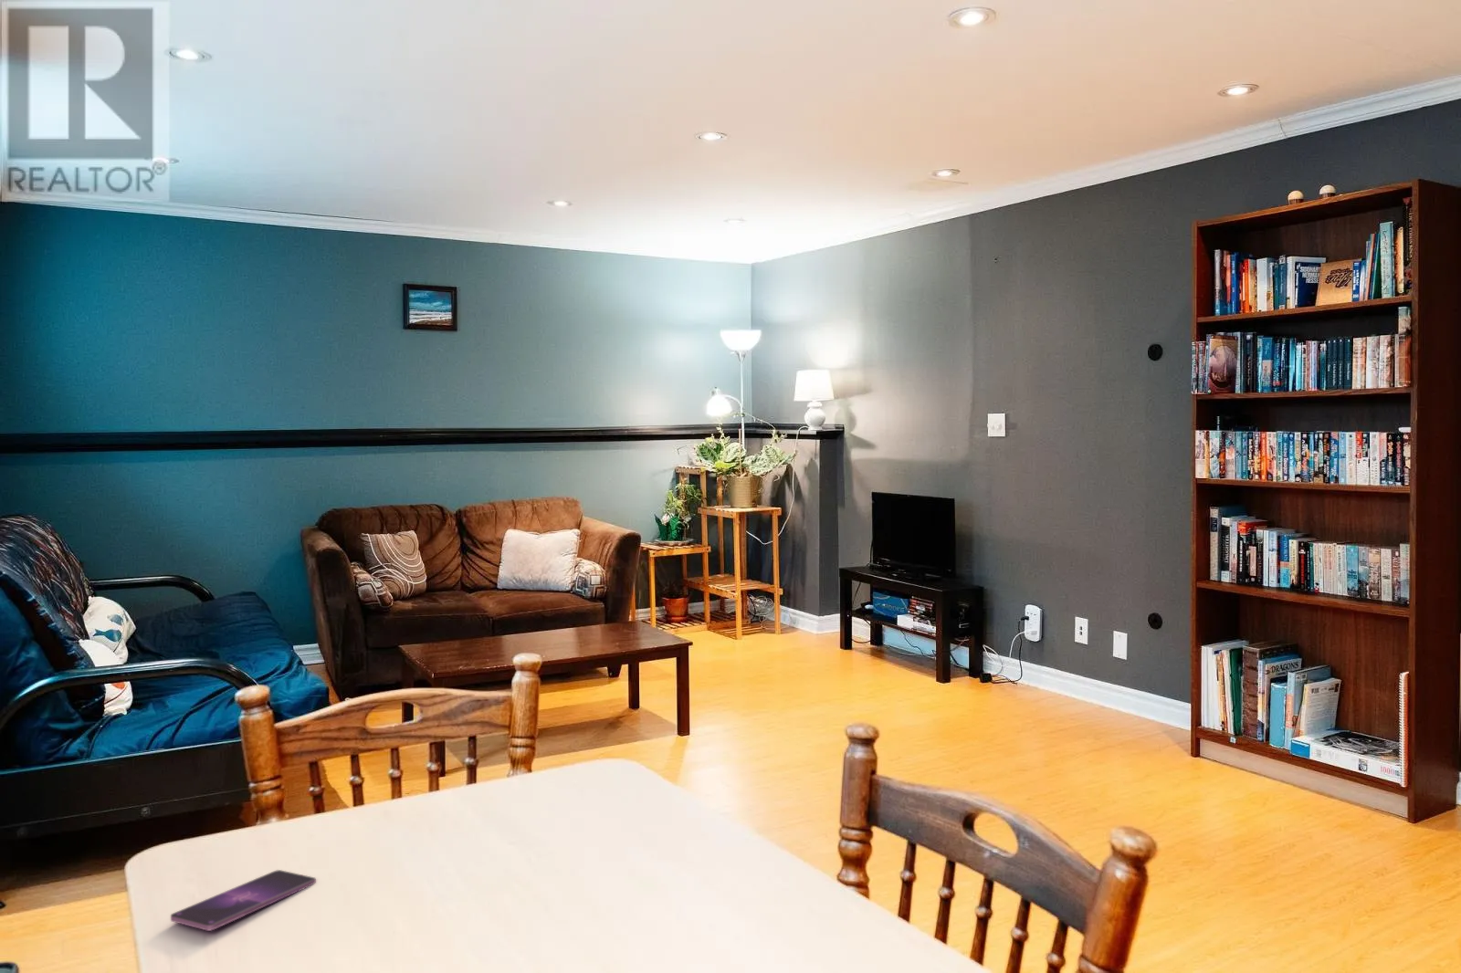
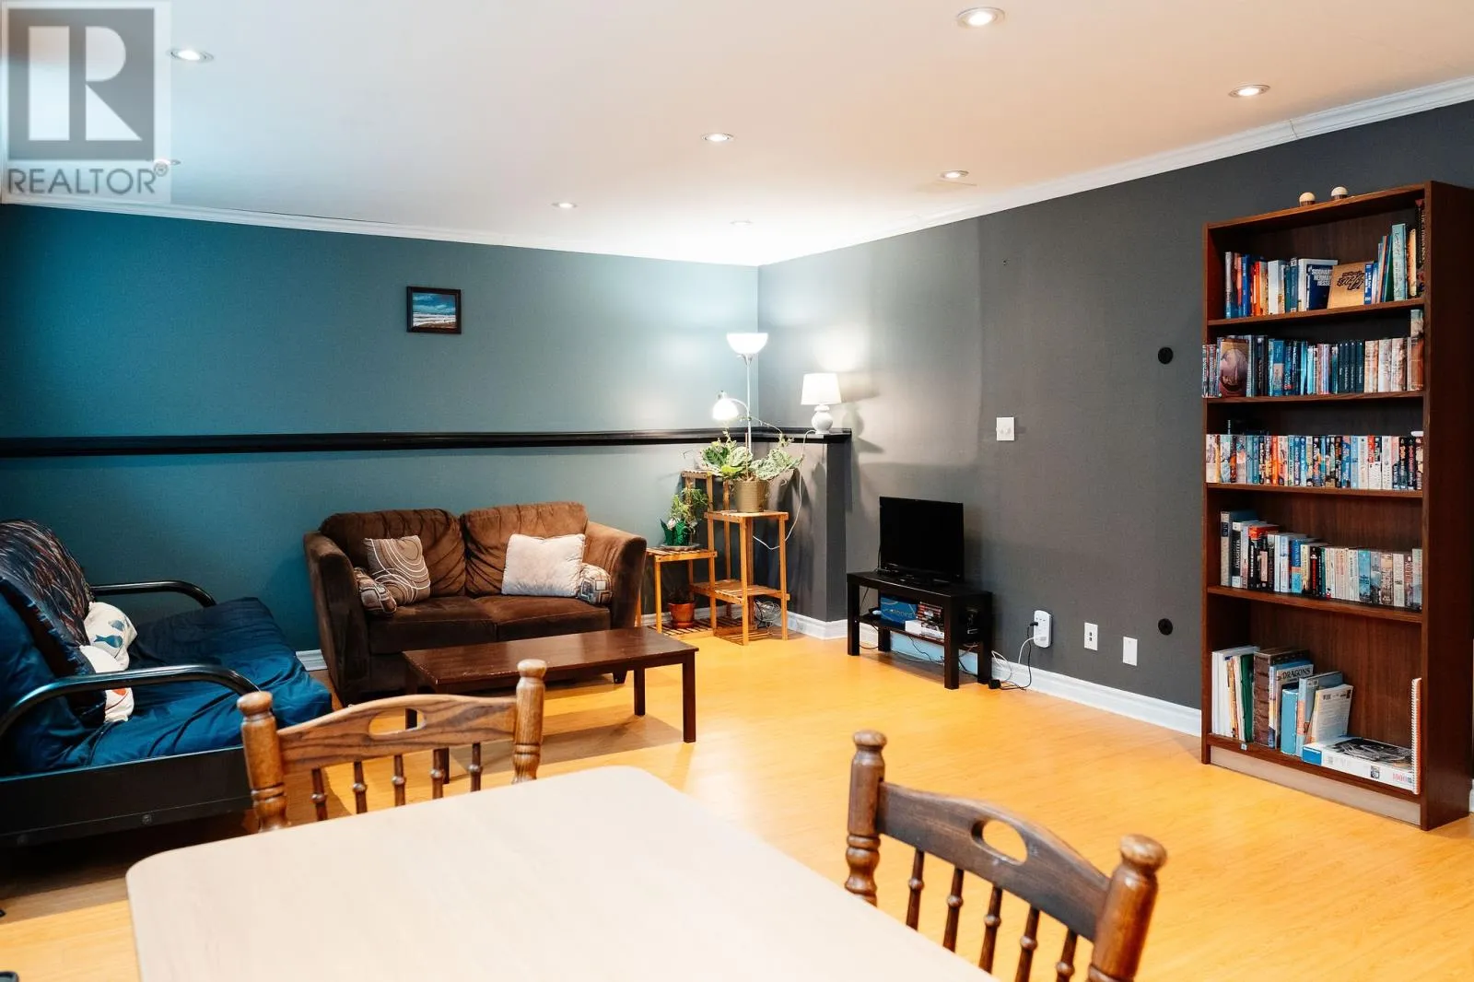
- smartphone [169,869,317,932]
